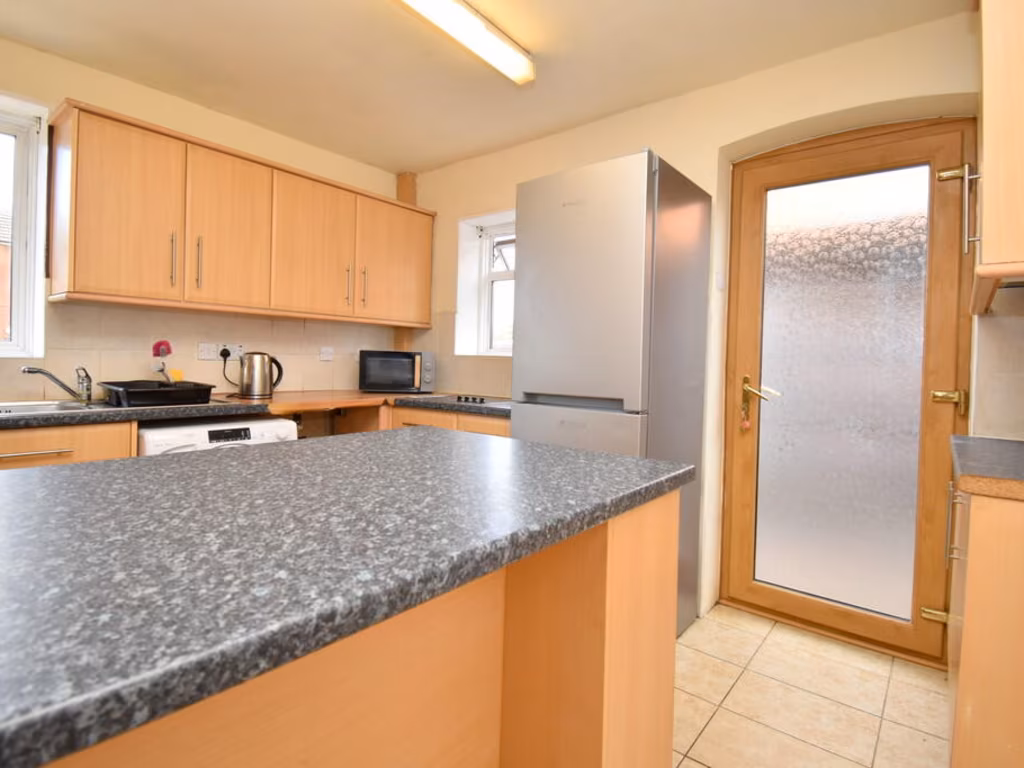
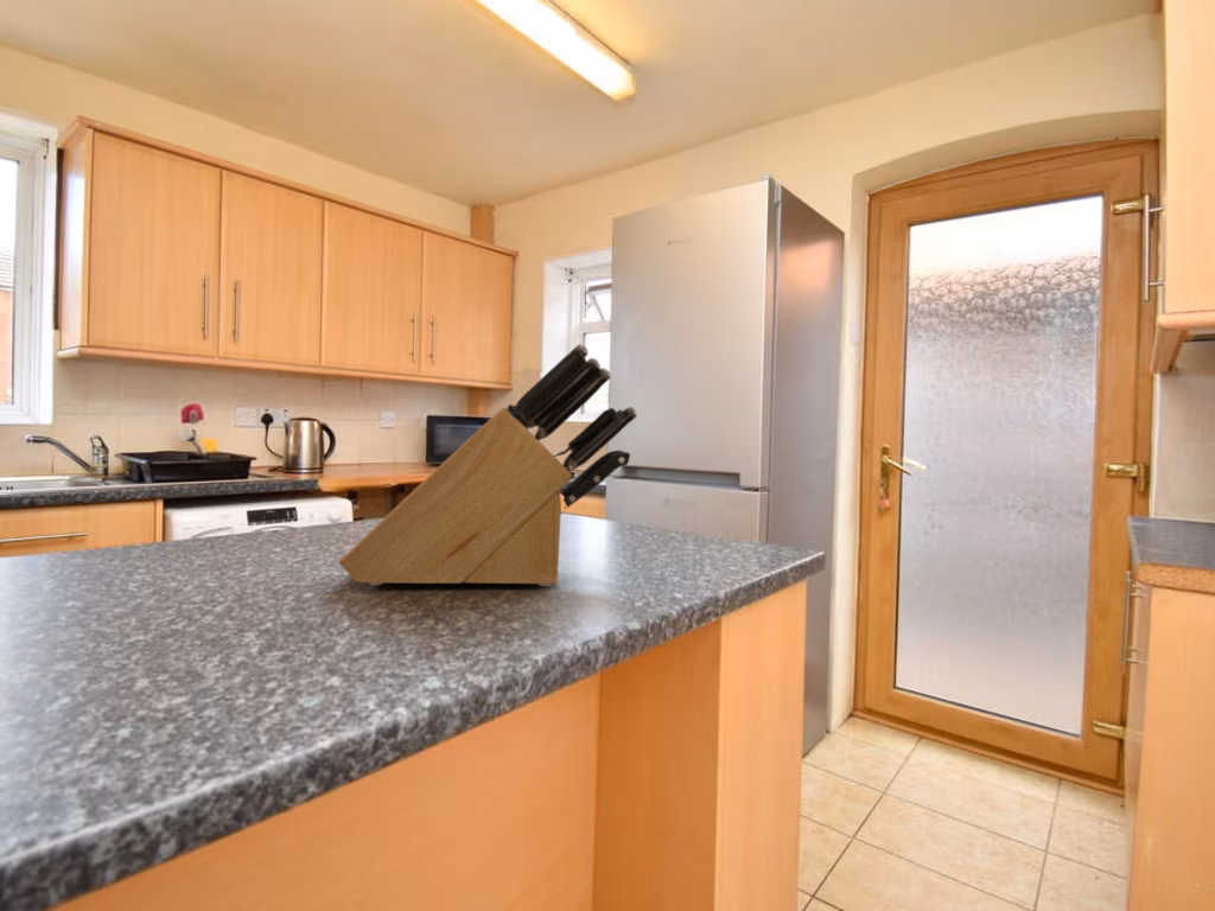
+ knife block [338,343,638,587]
